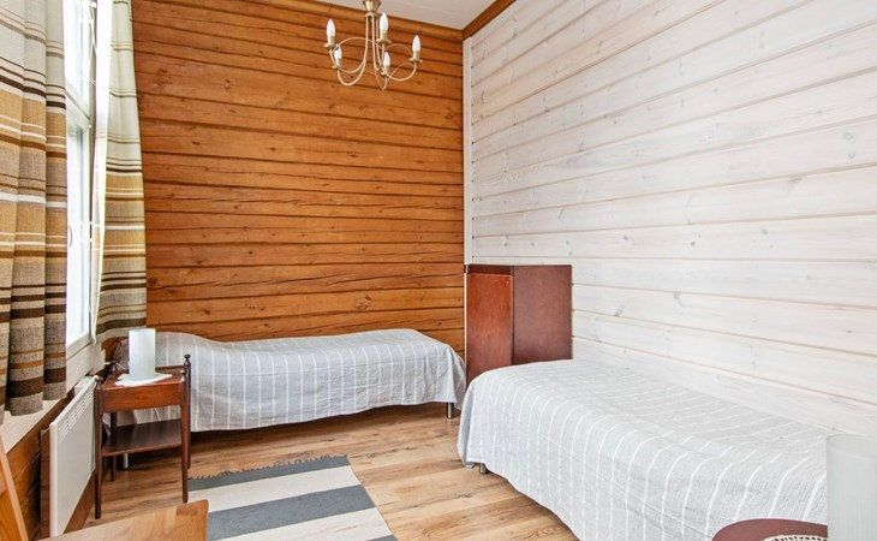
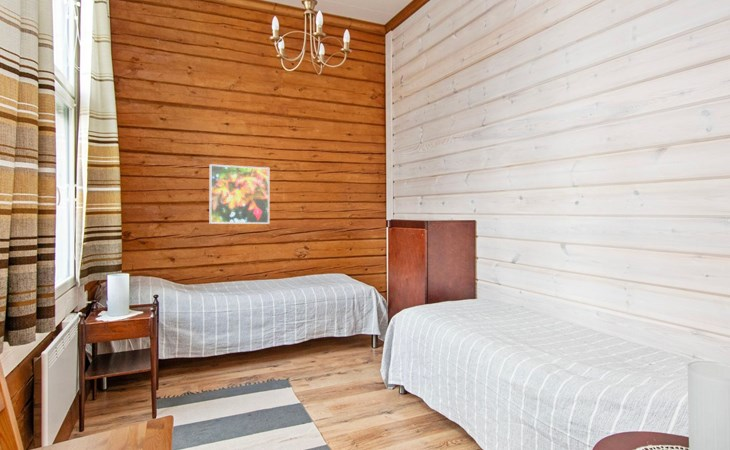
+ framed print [209,163,270,225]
